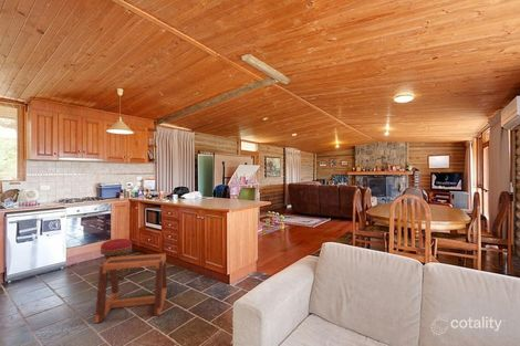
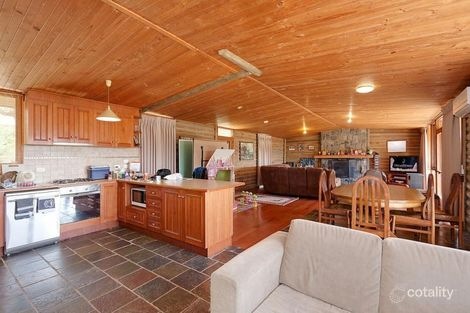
- stool [100,238,133,280]
- stool [94,252,168,324]
